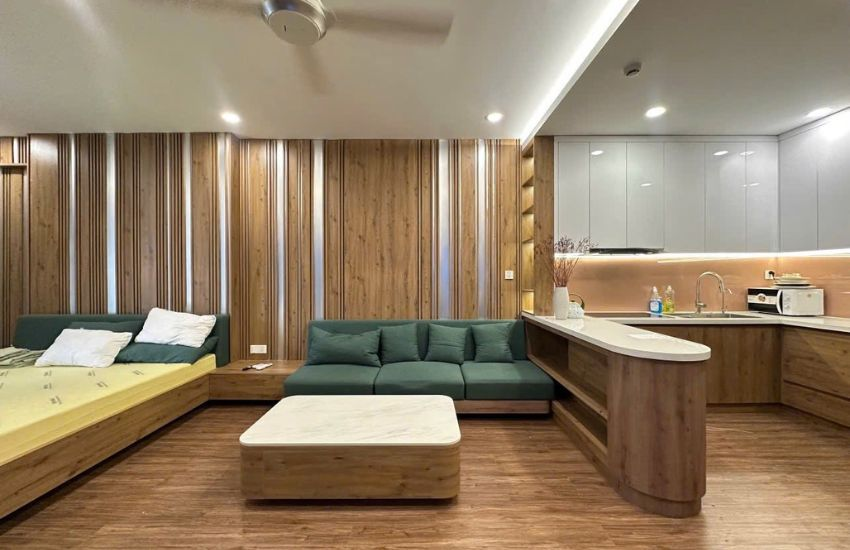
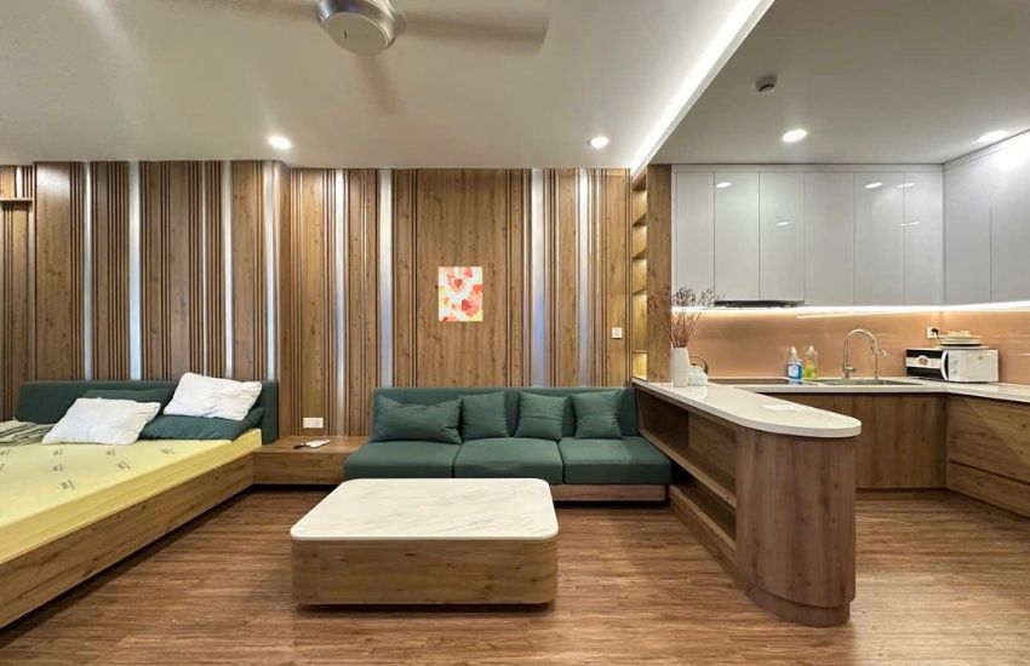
+ wall art [437,265,483,322]
